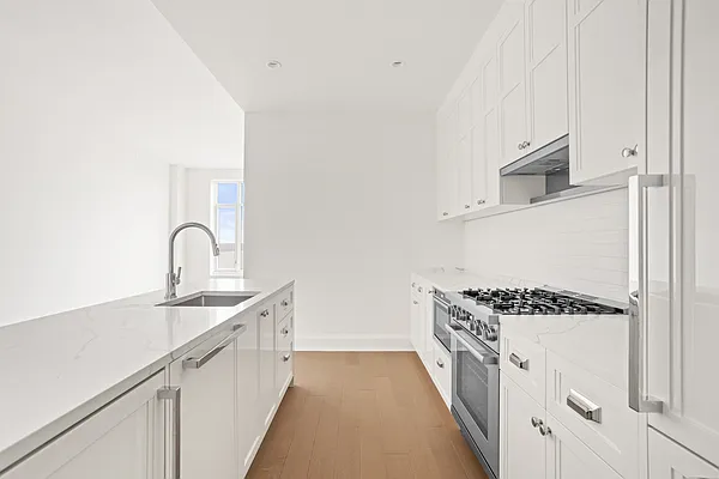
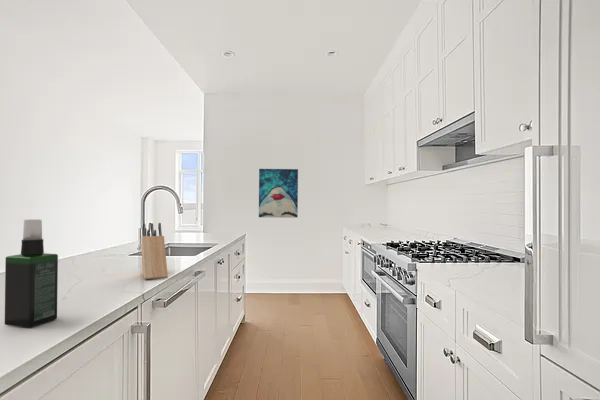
+ knife block [141,222,169,280]
+ wall art [258,168,299,219]
+ spray bottle [4,218,59,328]
